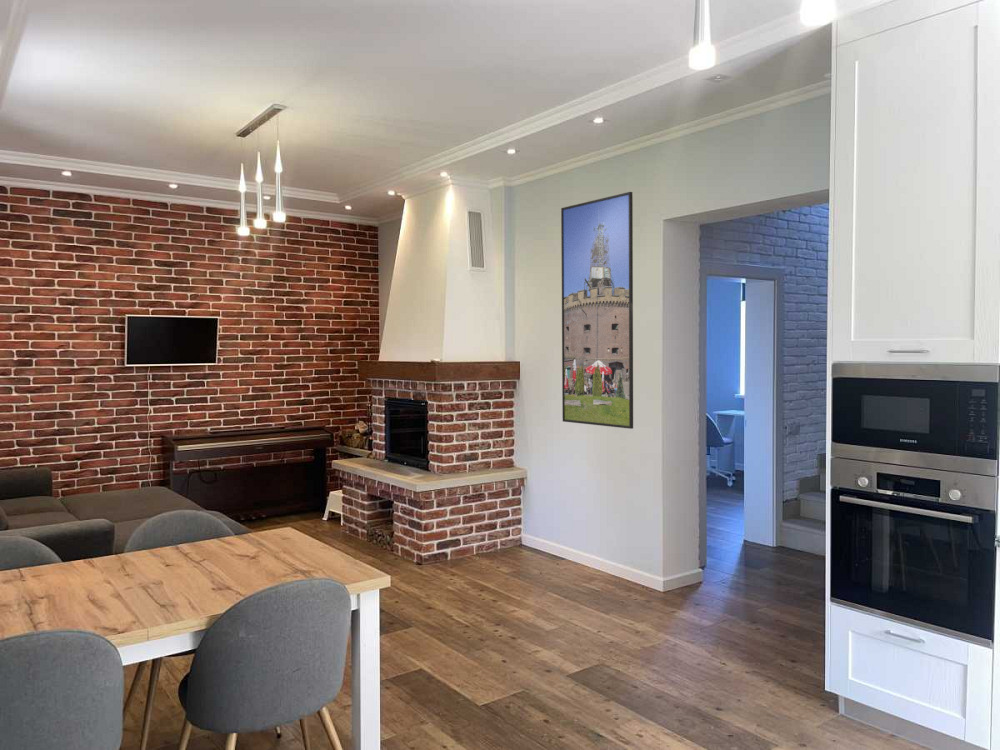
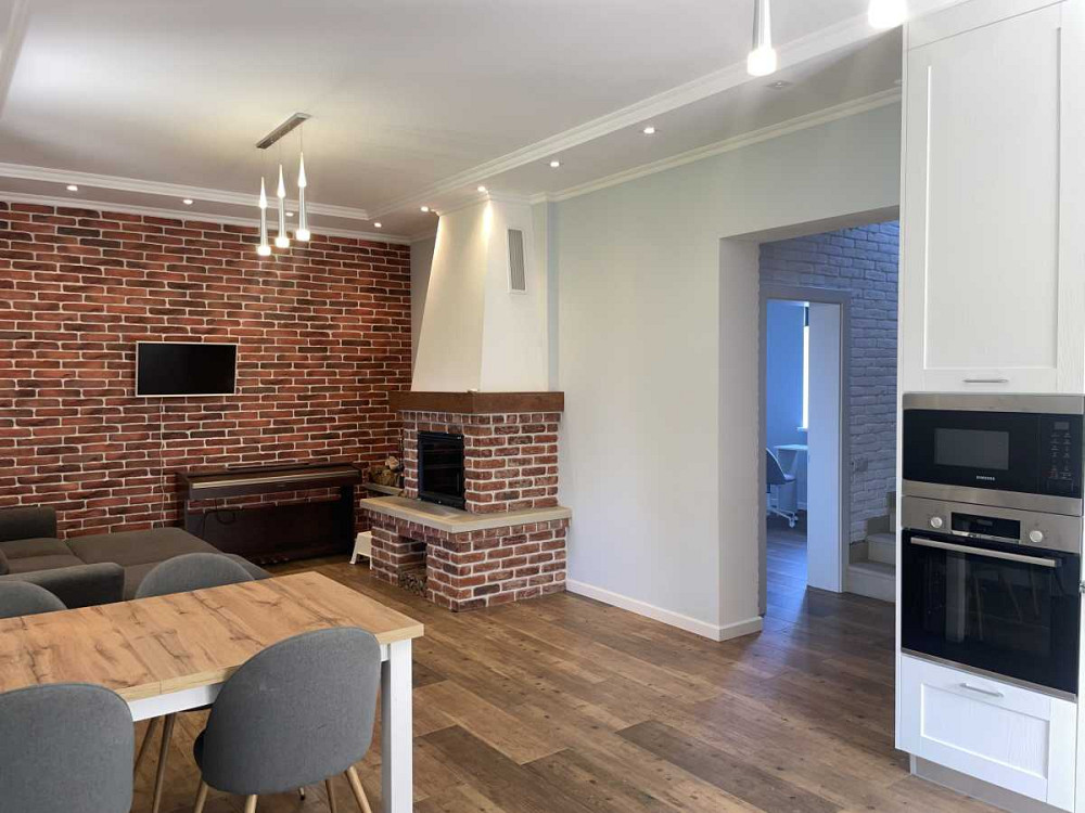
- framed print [560,191,634,430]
